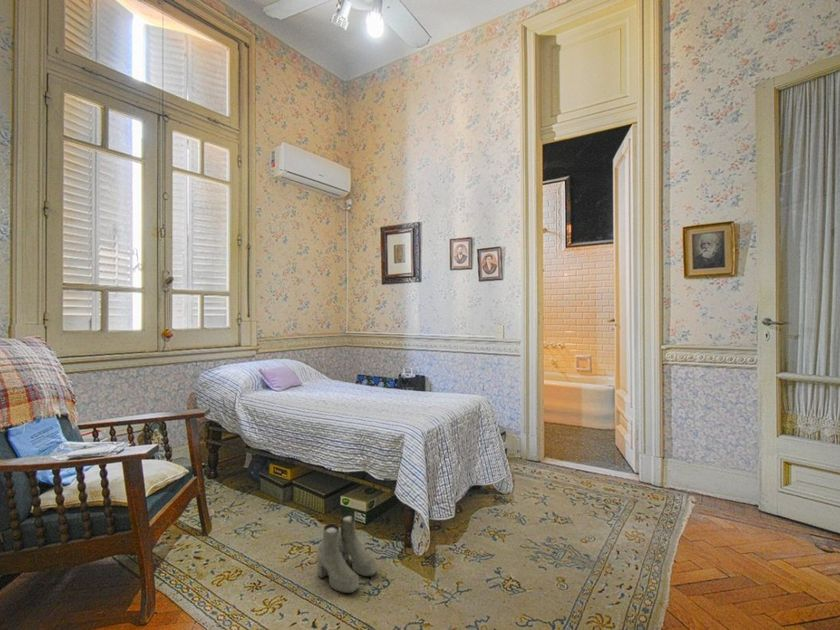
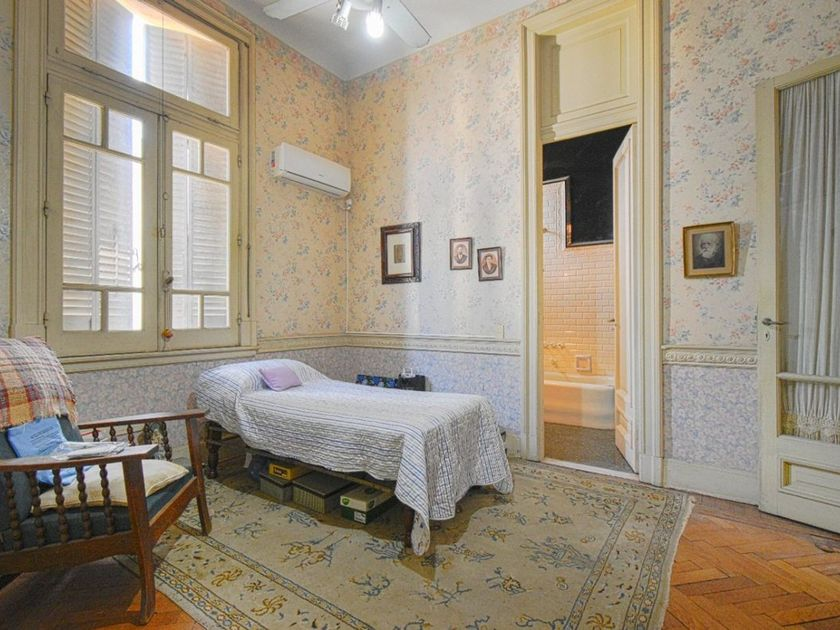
- boots [316,512,378,594]
